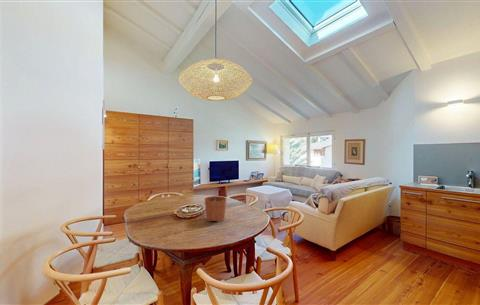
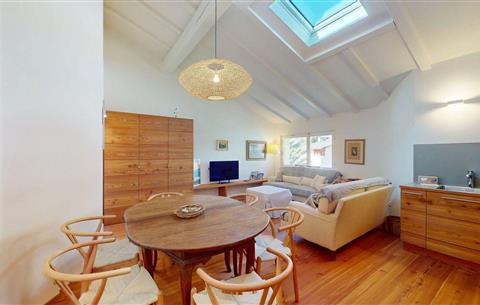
- plant pot [203,187,227,223]
